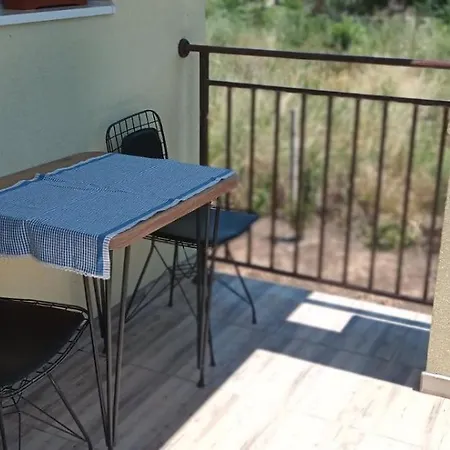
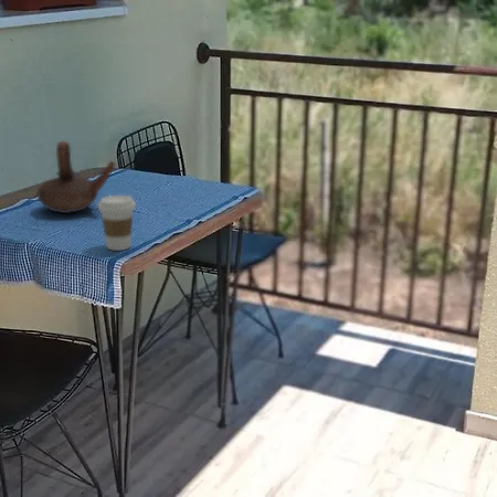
+ coffee cup [97,194,137,252]
+ teapot [36,140,116,214]
